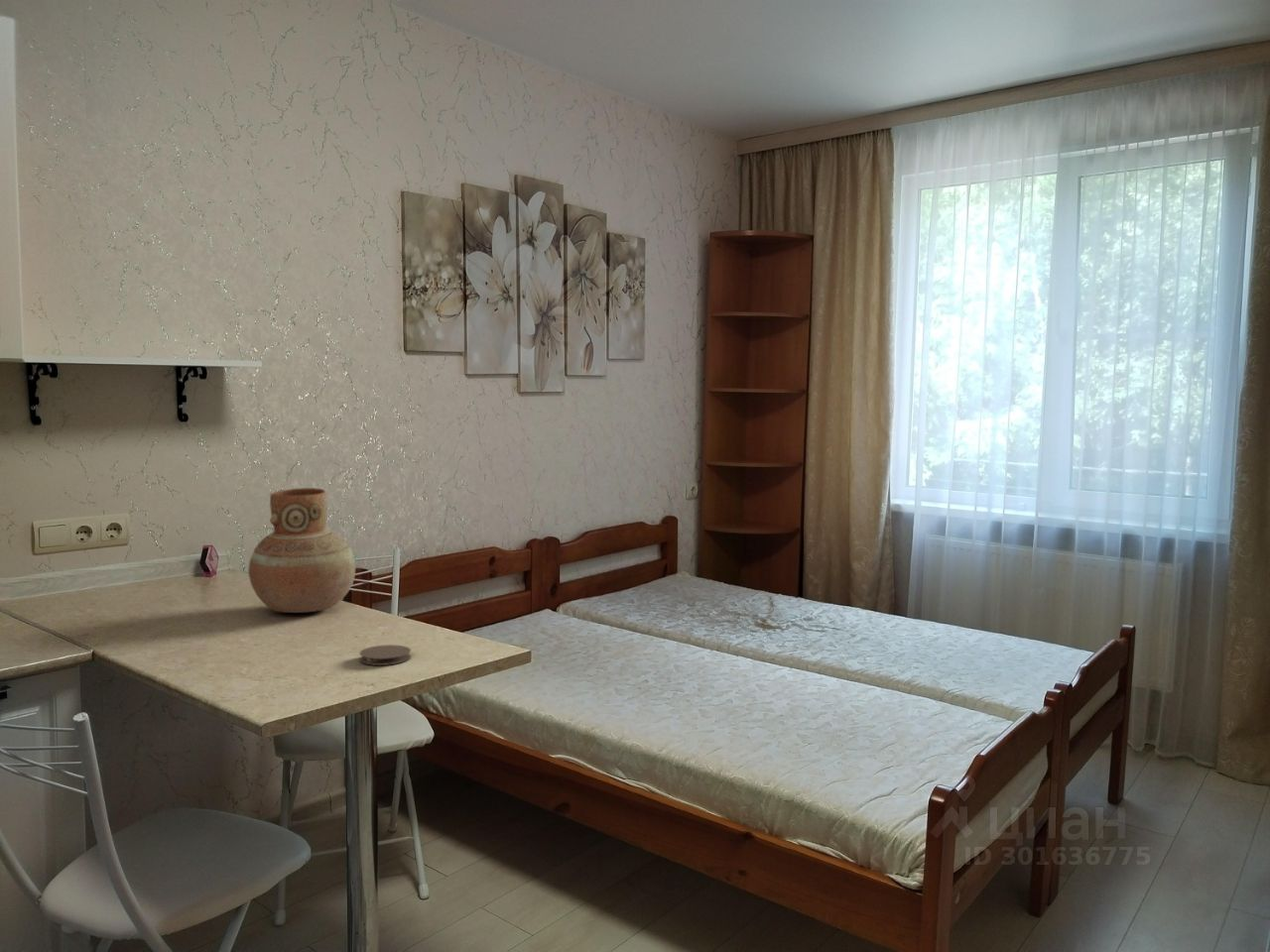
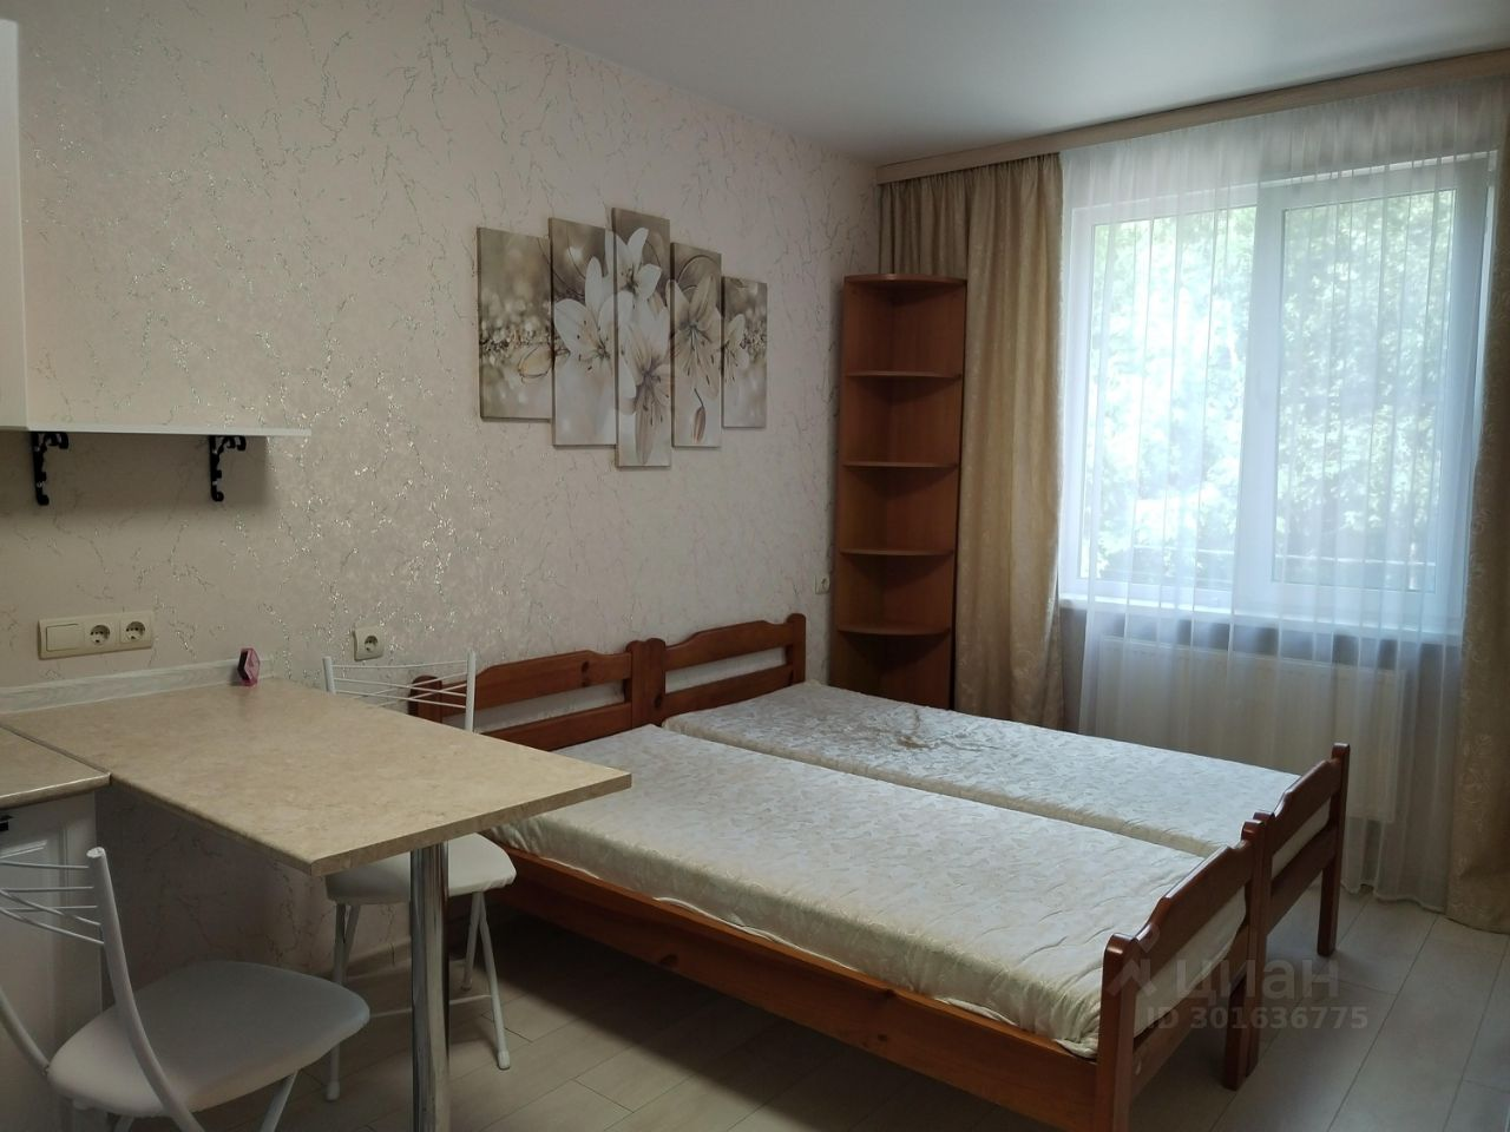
- coaster [358,644,412,666]
- vase [247,487,356,614]
